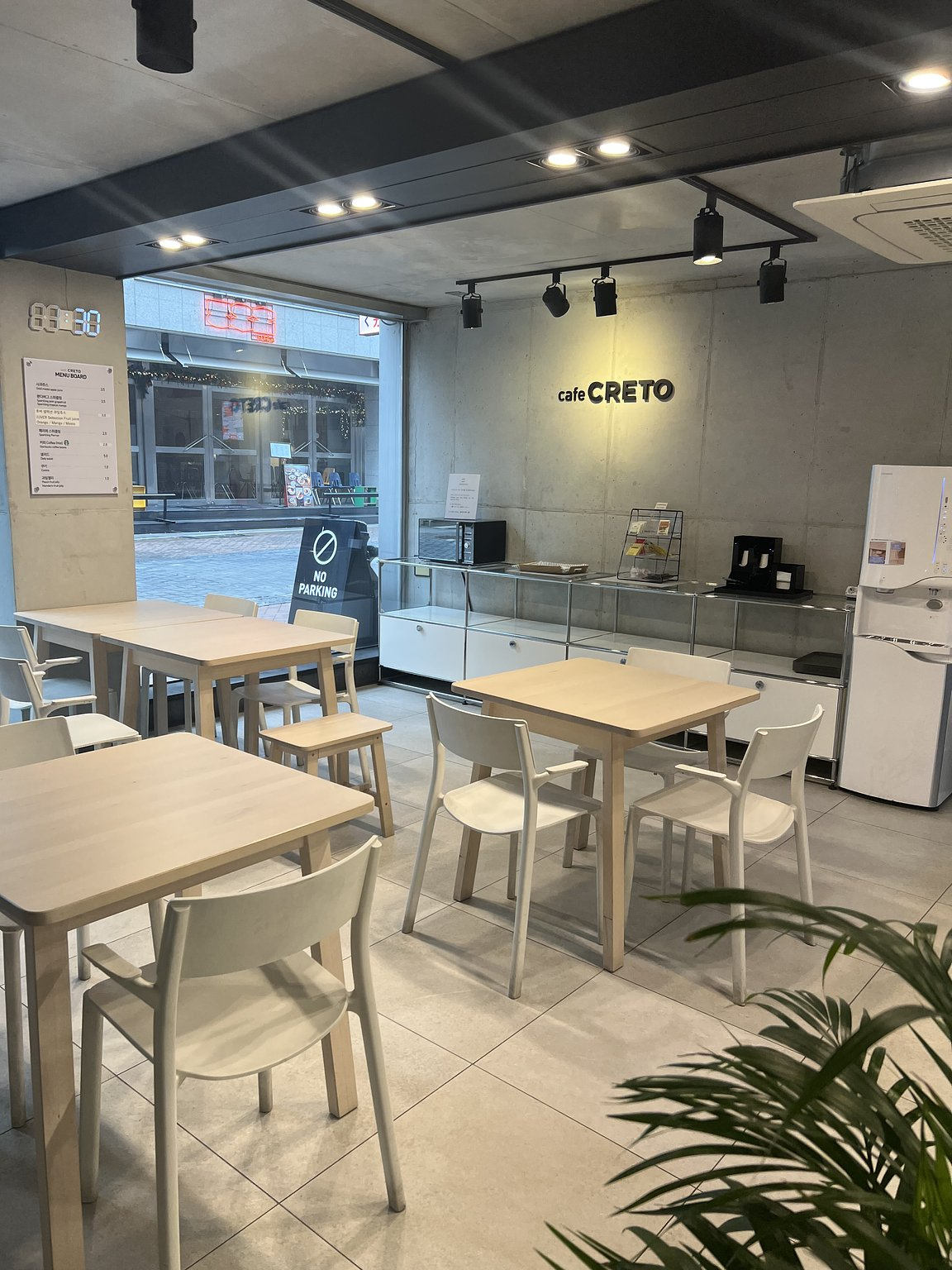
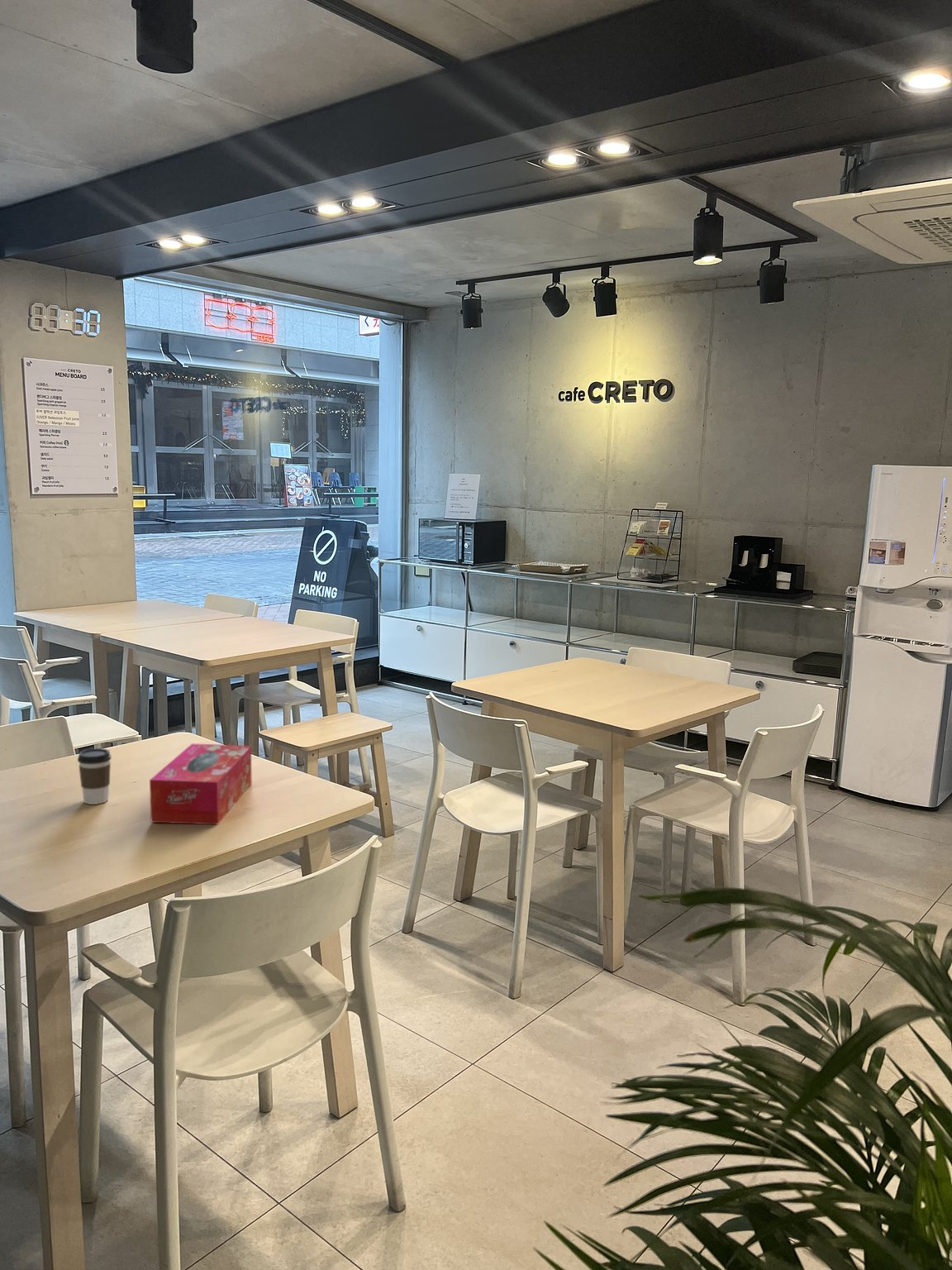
+ coffee cup [77,747,112,805]
+ tissue box [149,742,253,825]
